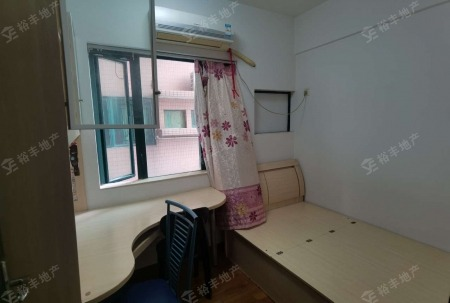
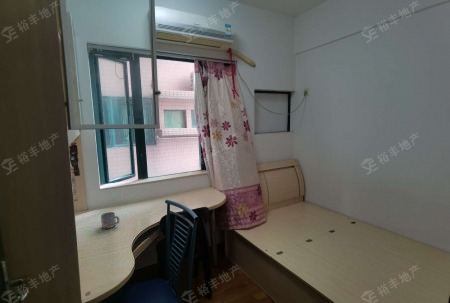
+ mug [100,211,120,229]
